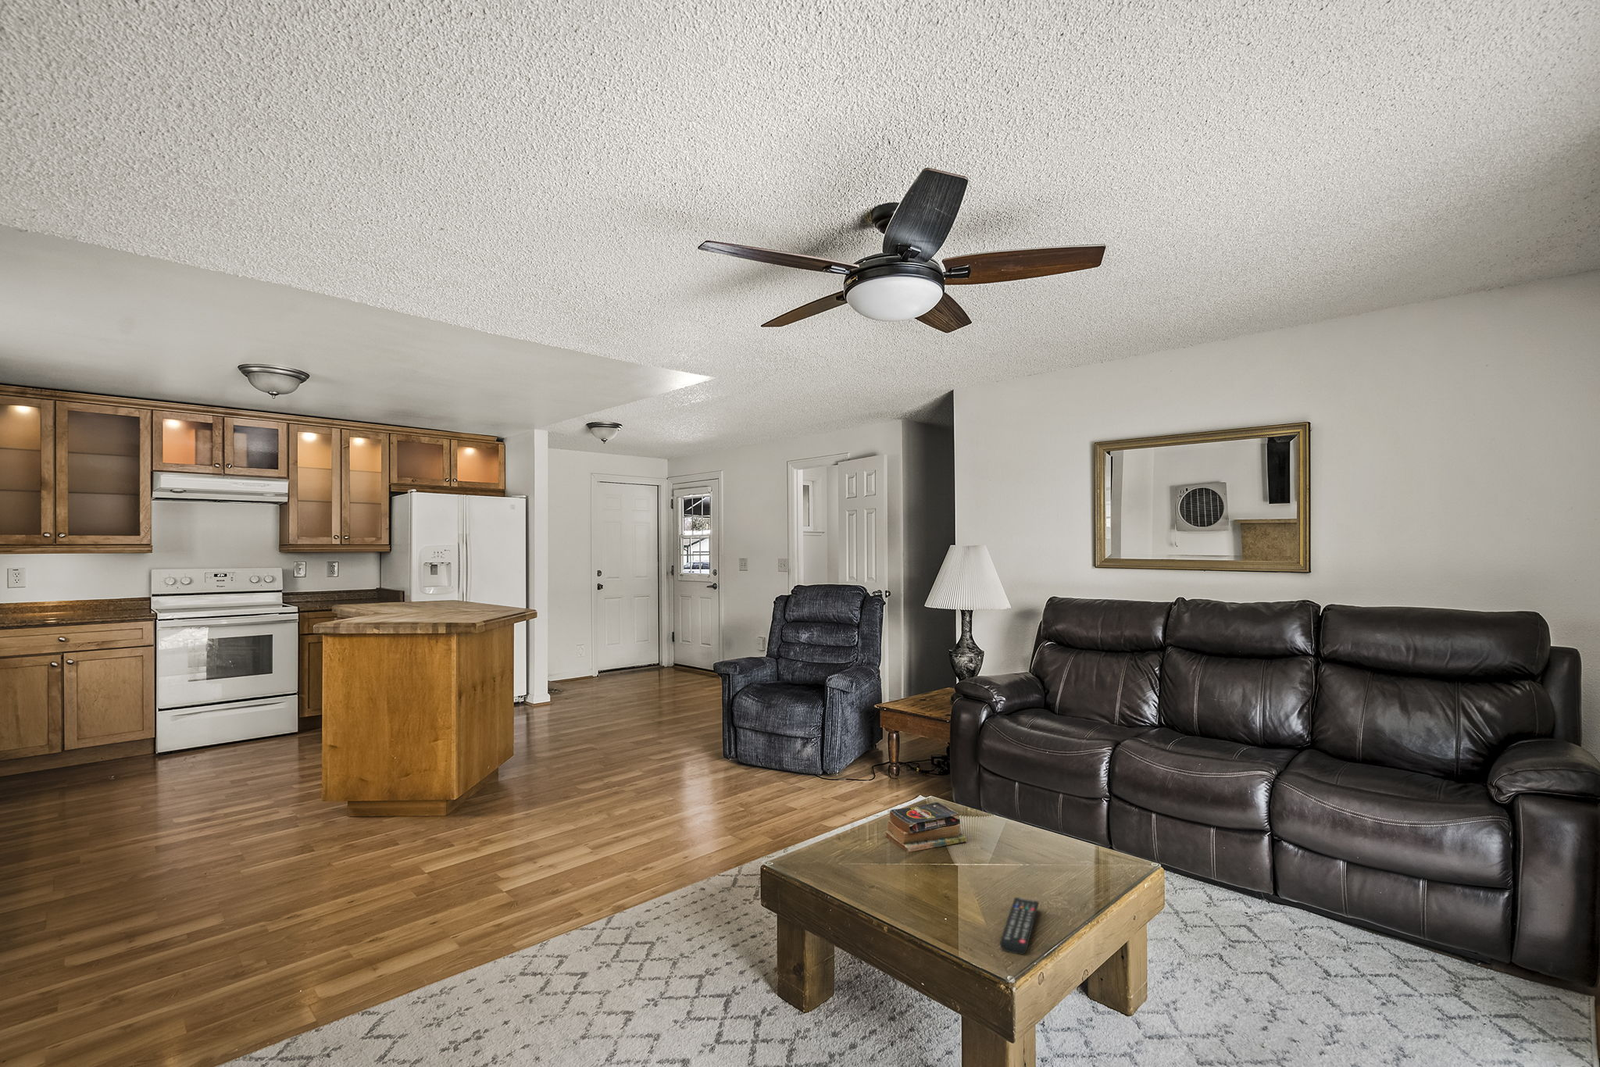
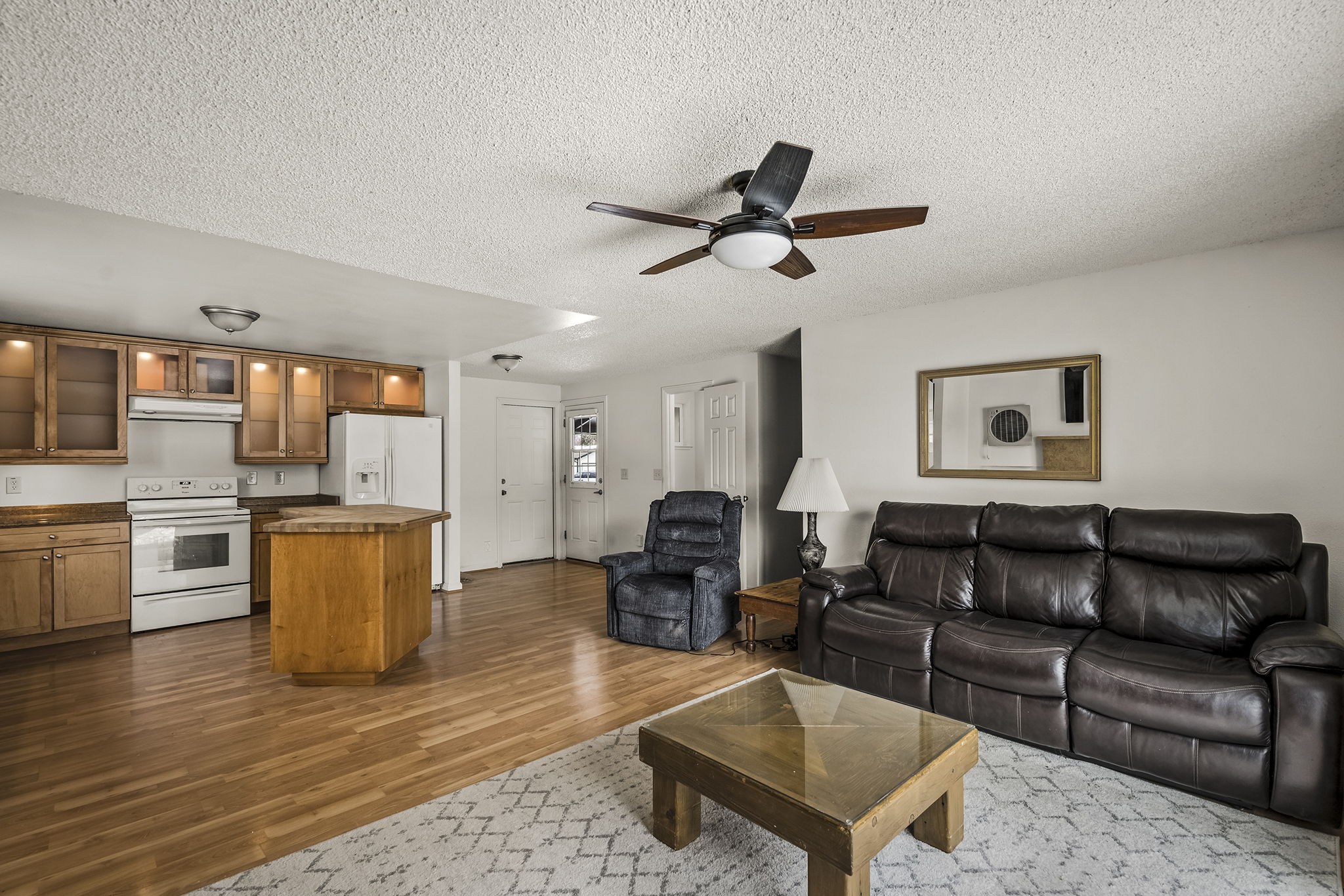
- books [885,801,967,853]
- remote control [999,897,1039,955]
